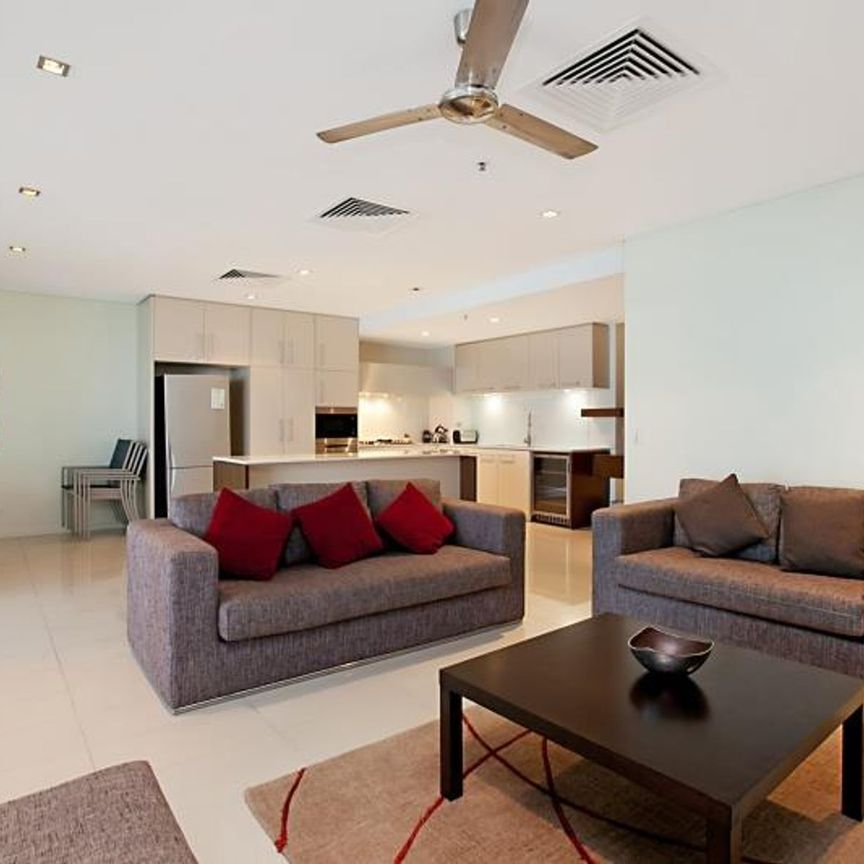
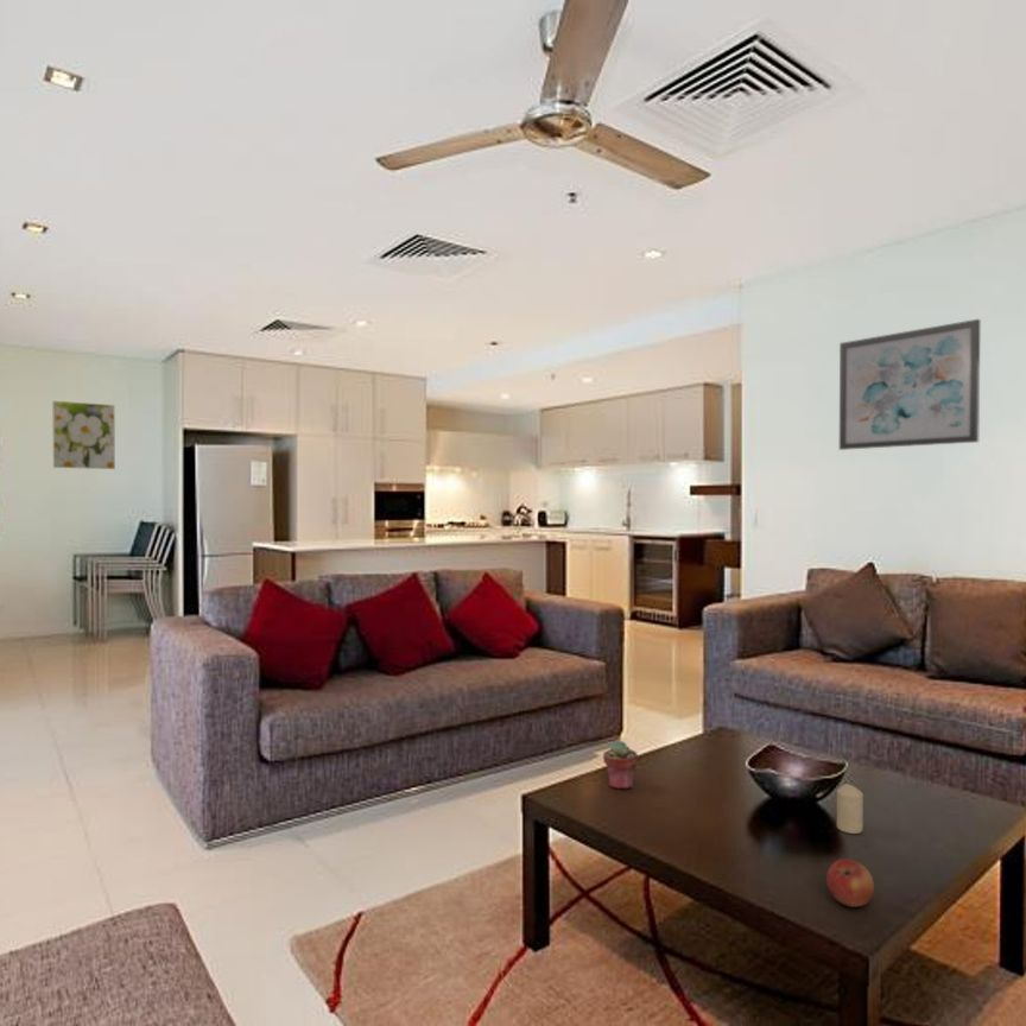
+ apple [825,857,875,908]
+ wall art [838,318,981,451]
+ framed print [51,400,116,470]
+ candle [836,783,864,835]
+ potted succulent [602,740,639,790]
